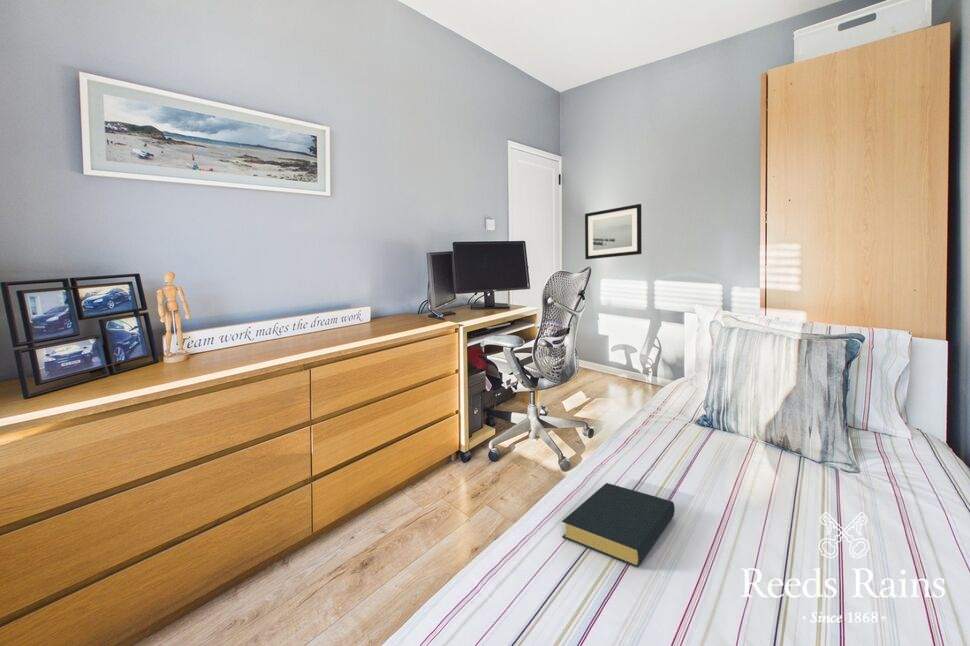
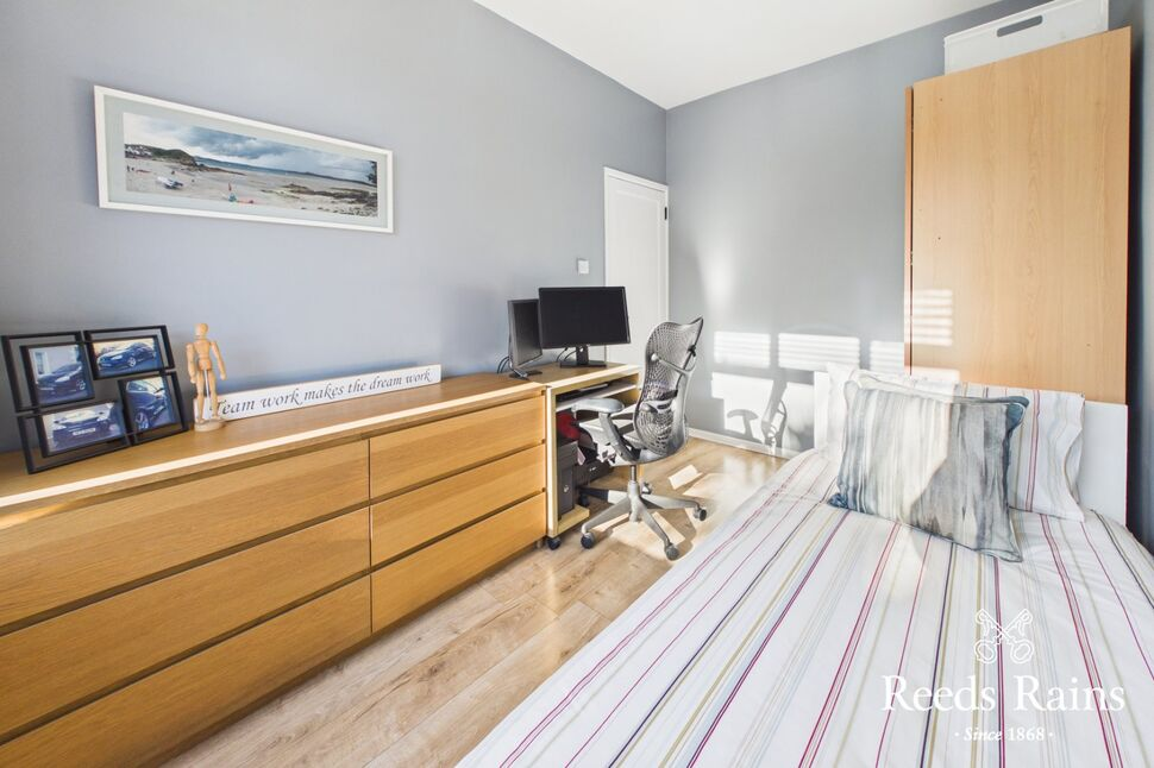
- hardback book [561,482,676,568]
- wall art [584,203,643,260]
